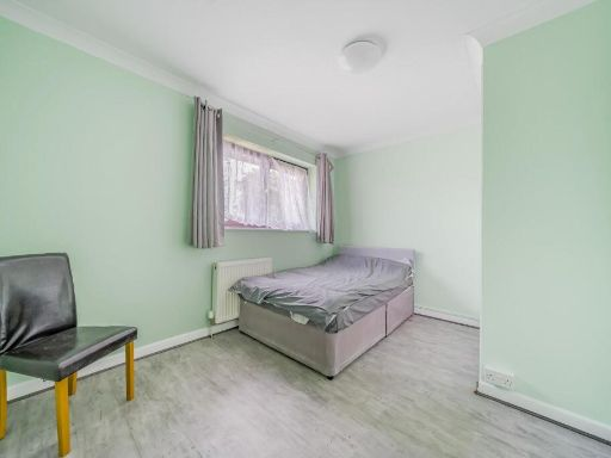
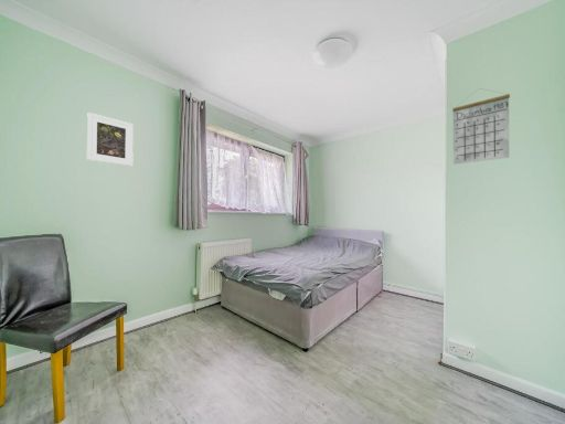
+ calendar [451,87,511,166]
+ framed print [86,112,135,167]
